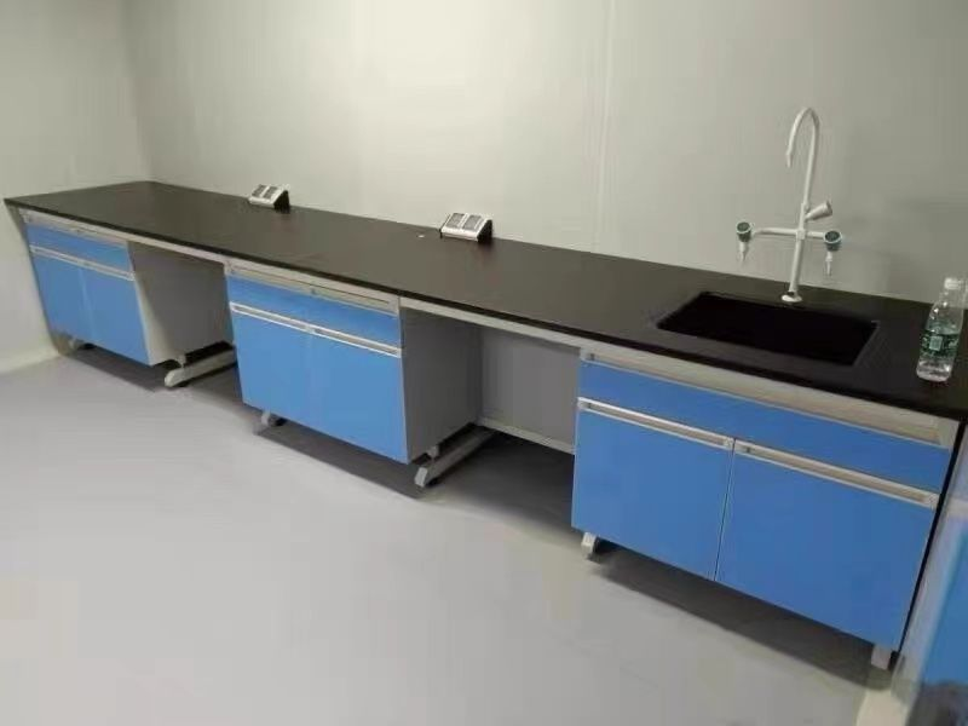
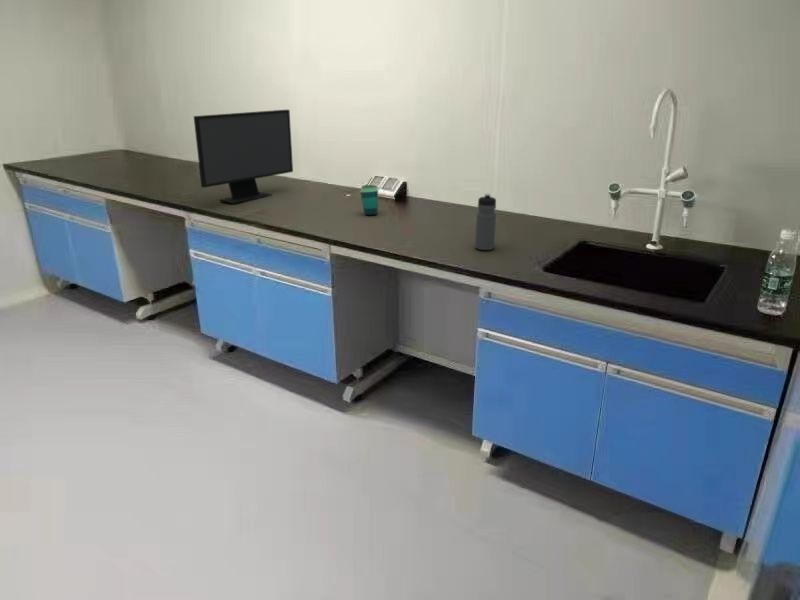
+ water bottle [474,193,497,251]
+ cup [359,184,379,216]
+ computer monitor [193,109,294,205]
